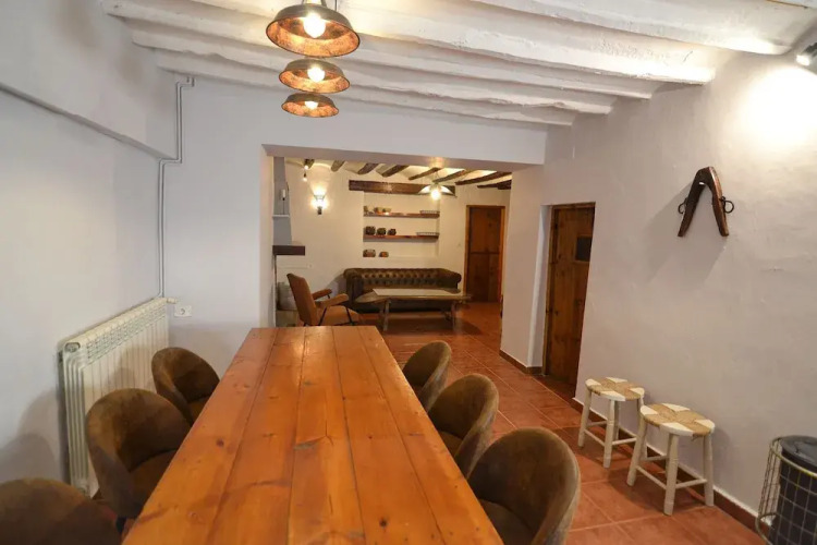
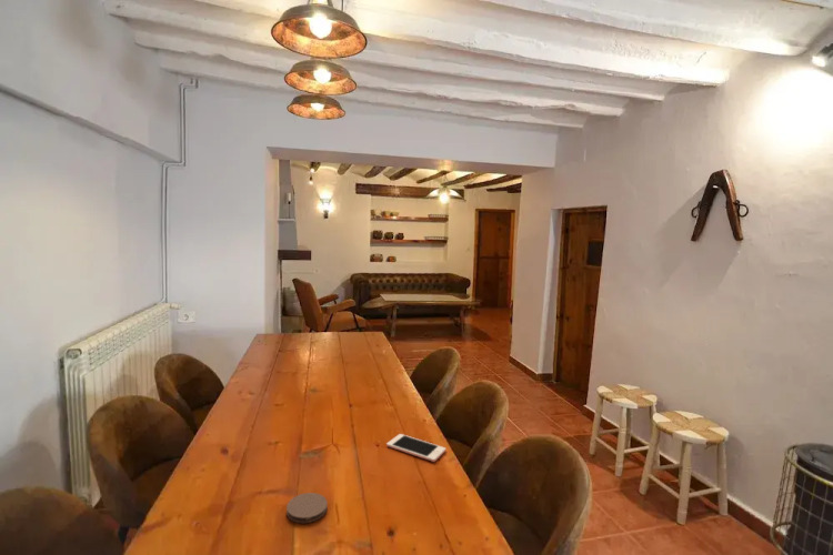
+ cell phone [385,433,446,463]
+ coaster [285,492,329,524]
